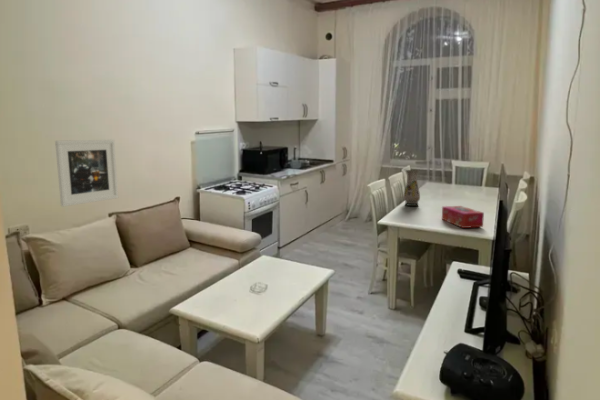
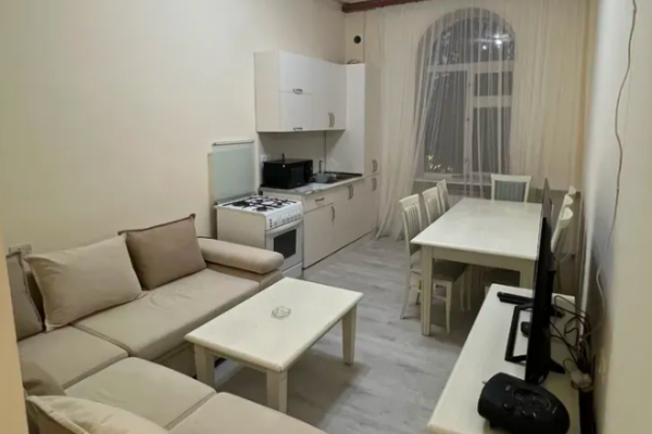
- tissue box [441,205,485,229]
- vase [403,169,421,207]
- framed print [54,139,119,207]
